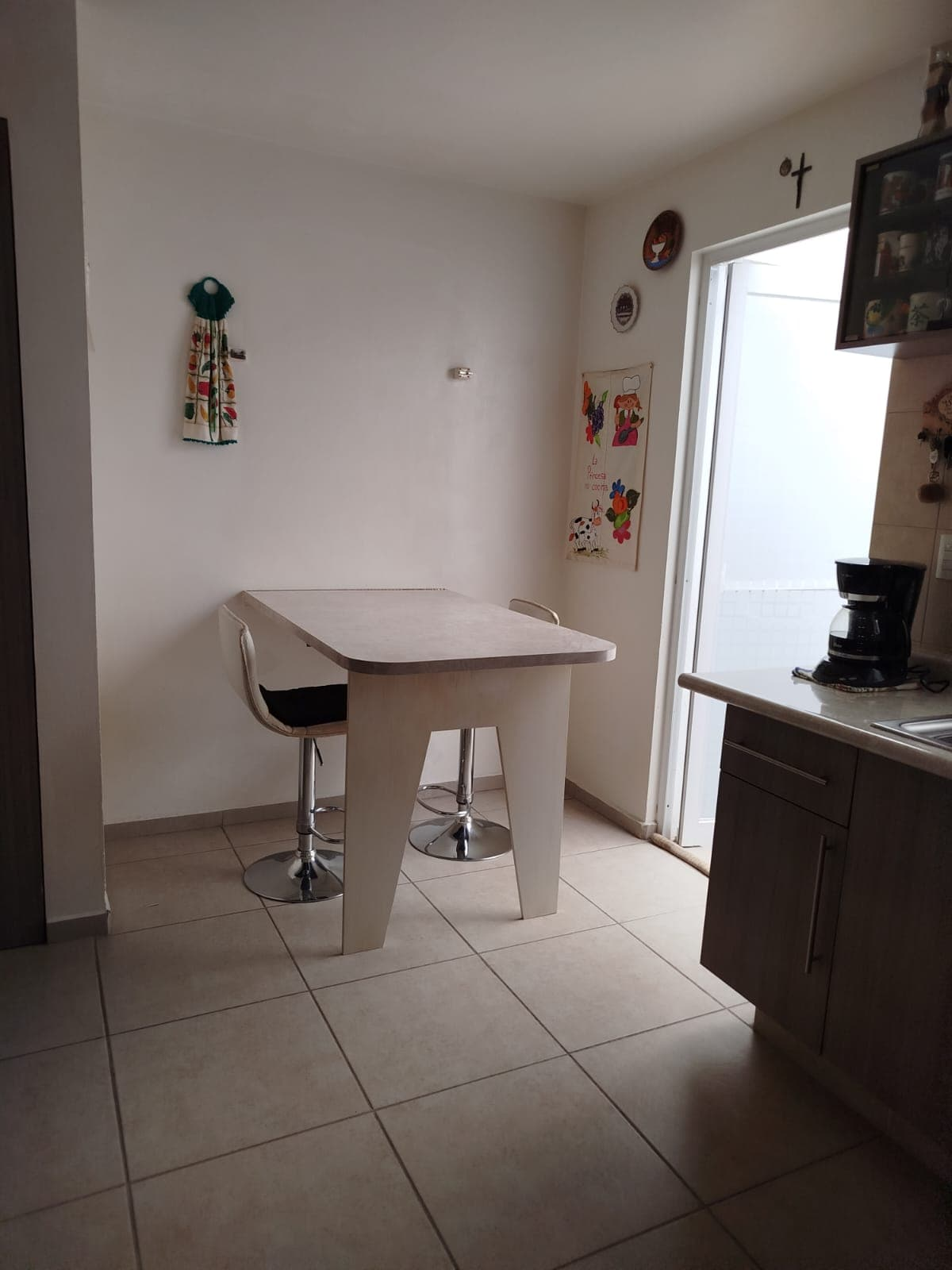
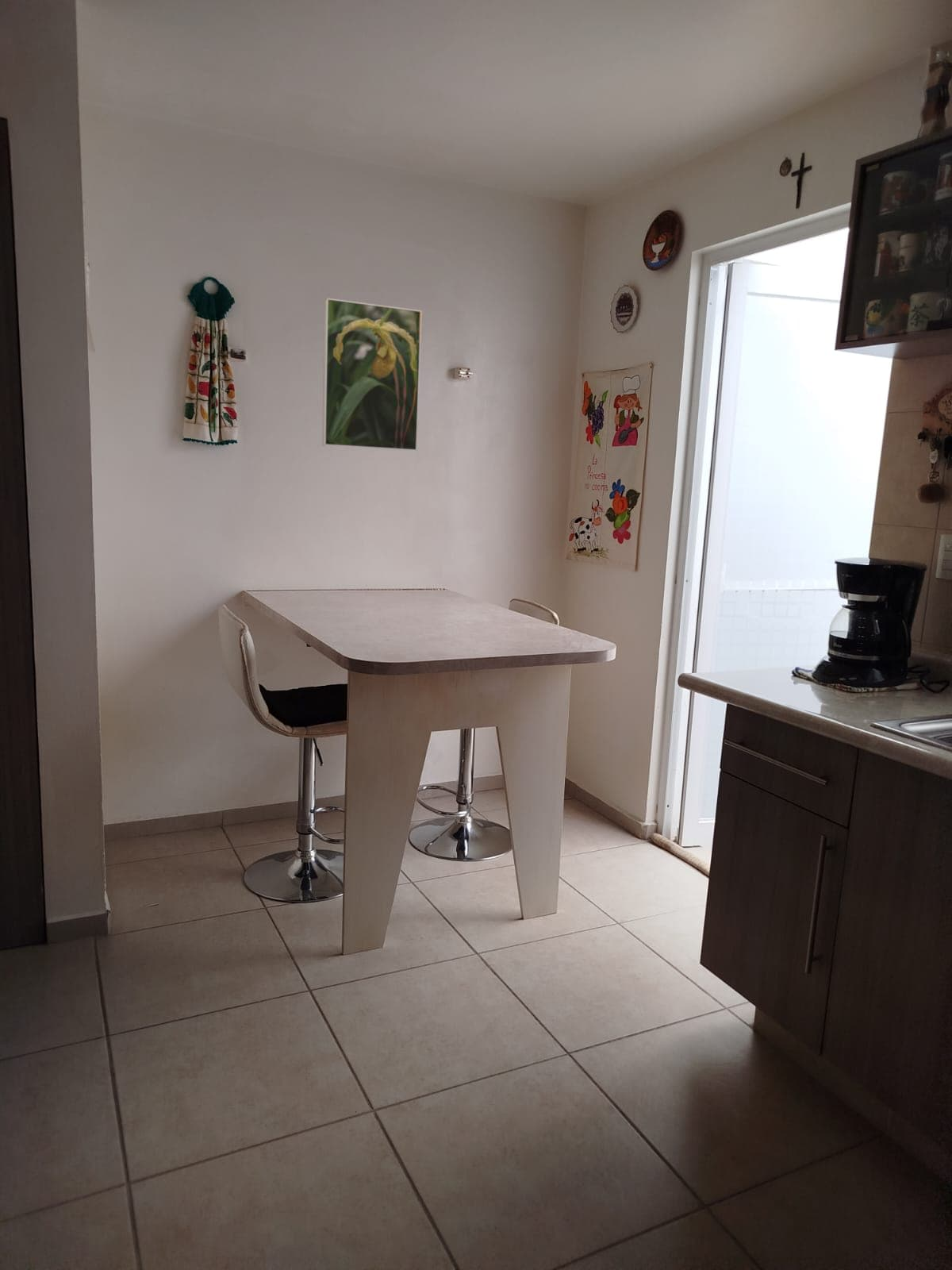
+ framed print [321,298,423,452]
